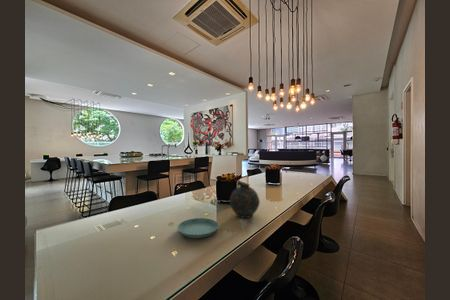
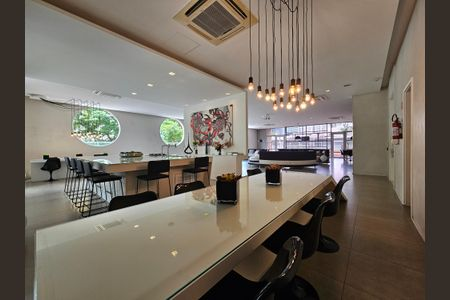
- snuff bottle [229,180,261,219]
- saucer [177,217,220,239]
